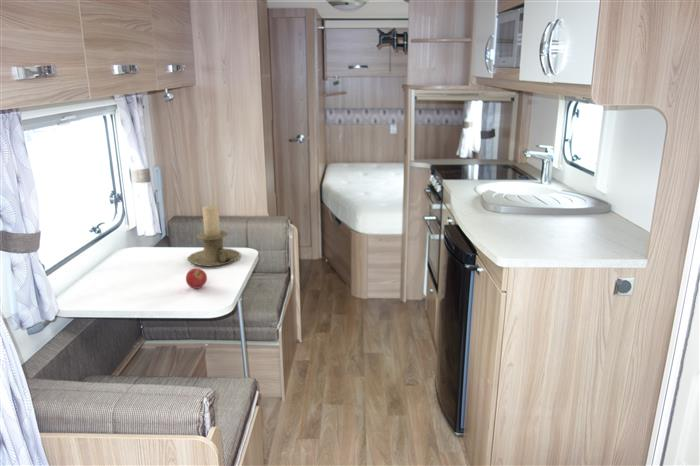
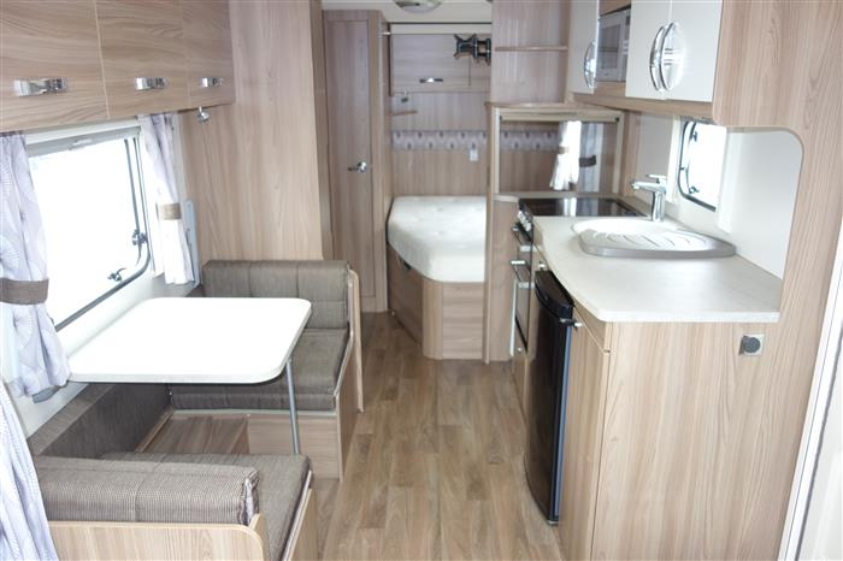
- fruit [185,267,208,290]
- candle holder [187,205,241,267]
